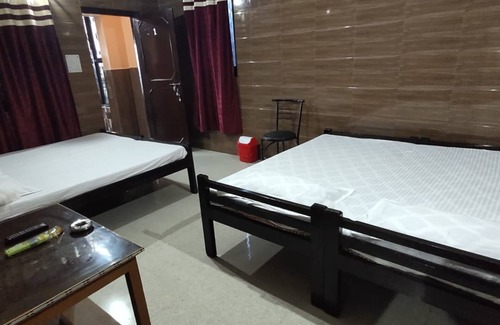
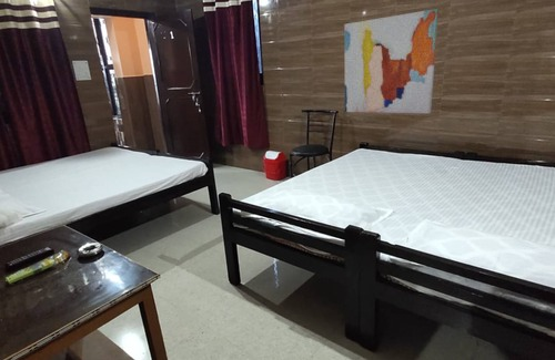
+ wall art [344,8,440,114]
